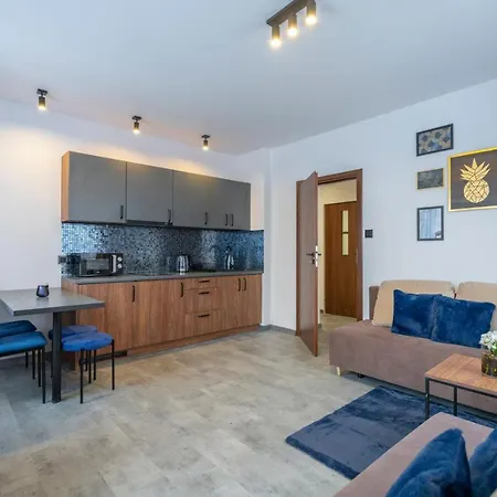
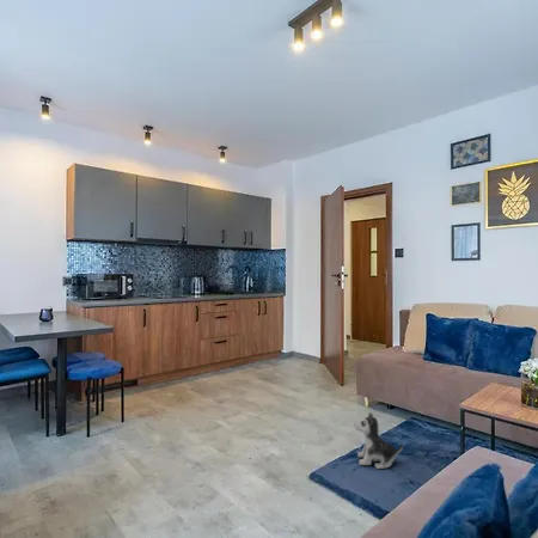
+ plush toy [353,411,404,470]
